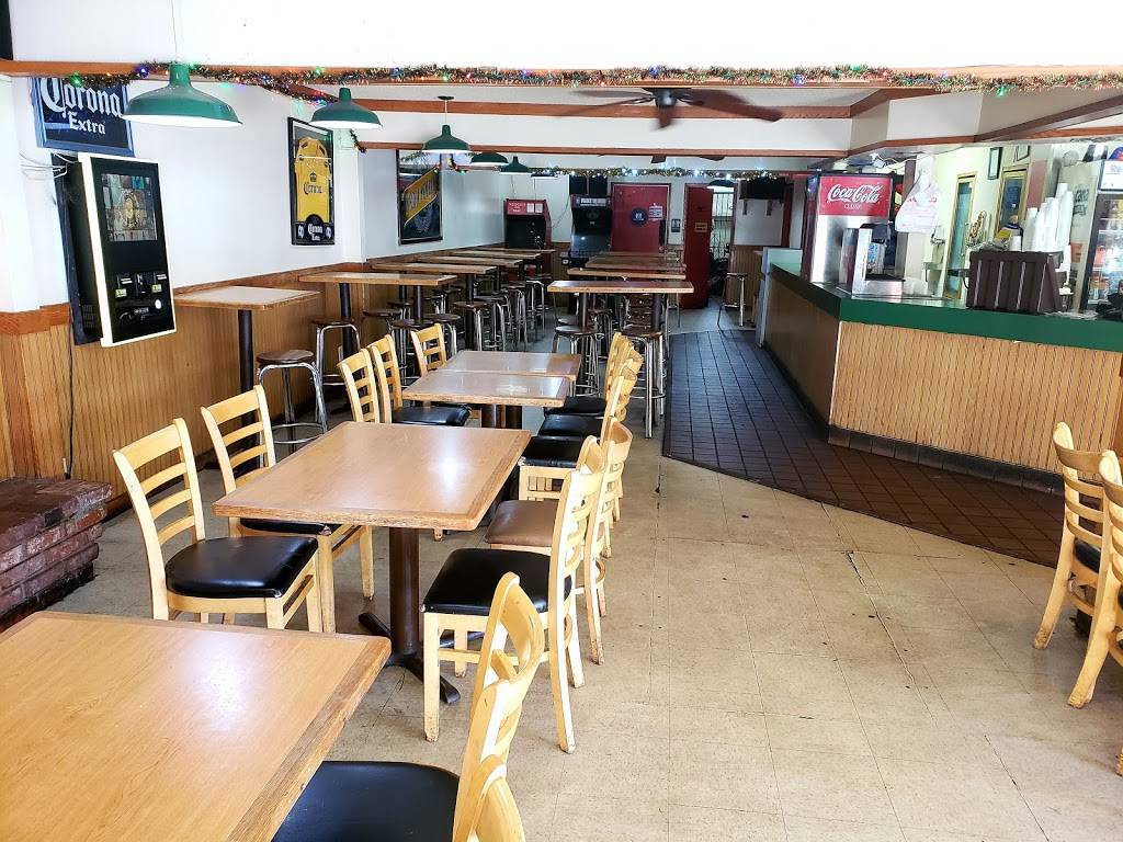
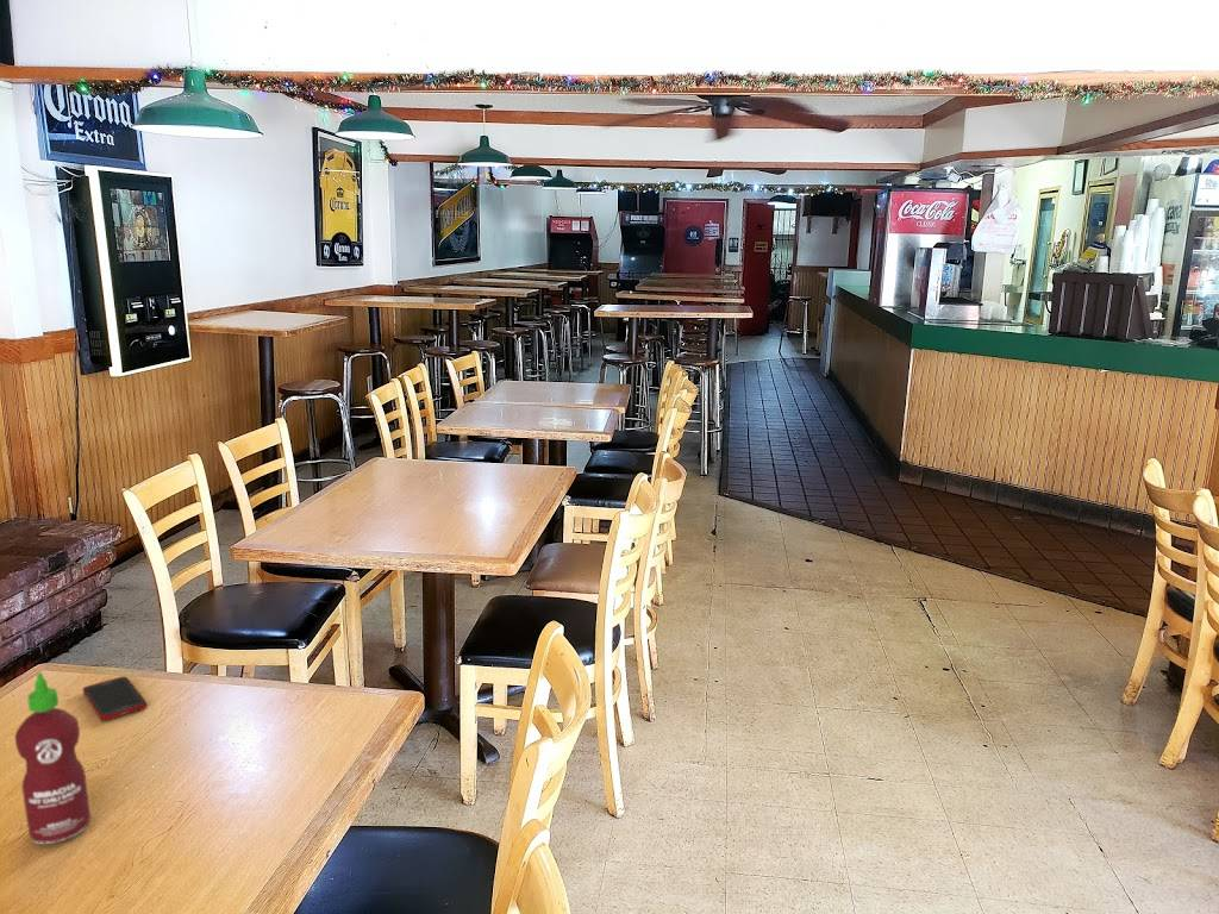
+ cell phone [82,675,148,721]
+ hot sauce [14,671,93,845]
